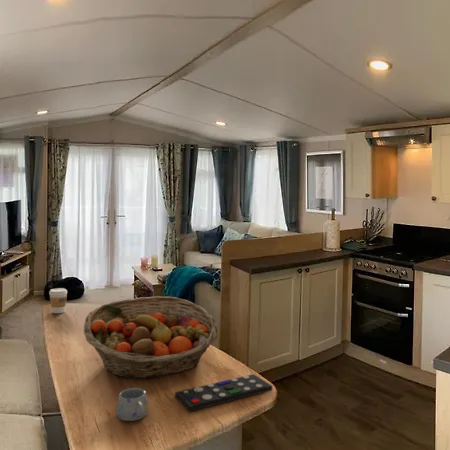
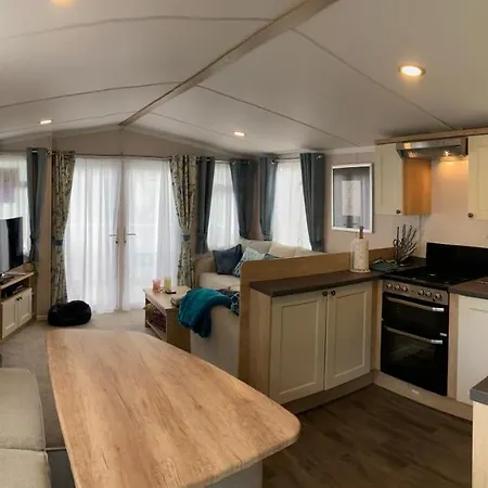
- coffee cup [48,287,68,314]
- mug [115,387,149,422]
- fruit basket [83,295,219,380]
- remote control [174,373,273,412]
